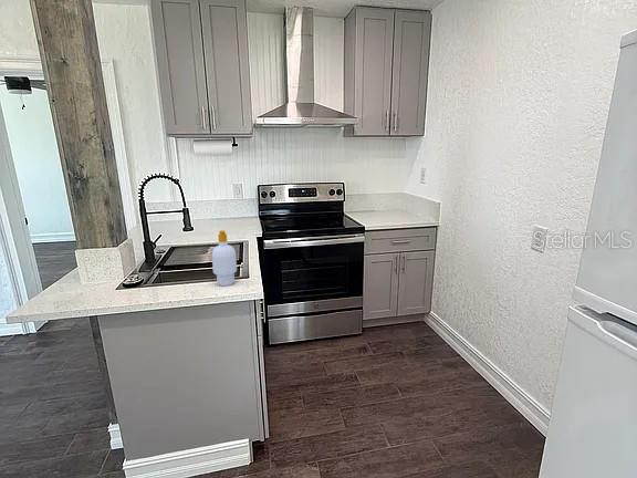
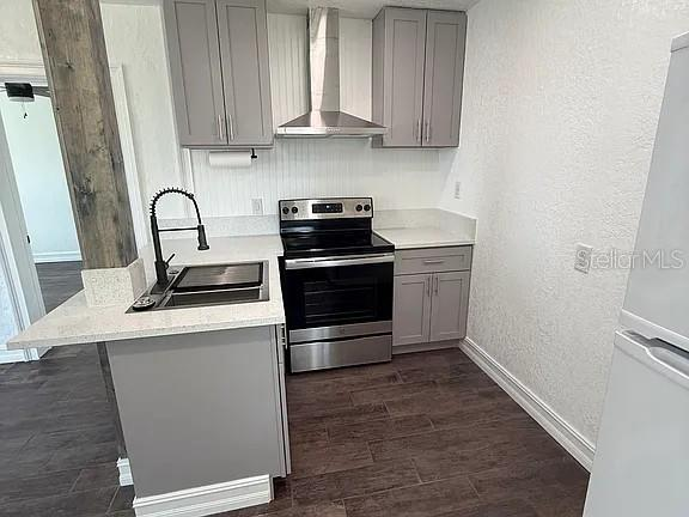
- soap bottle [211,229,238,287]
